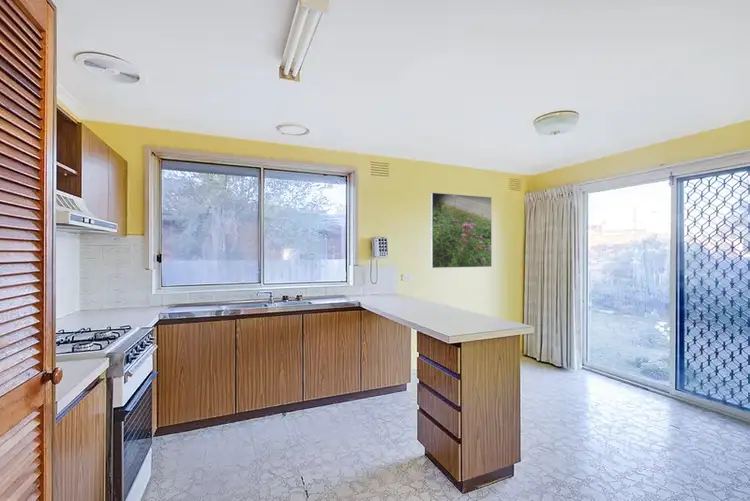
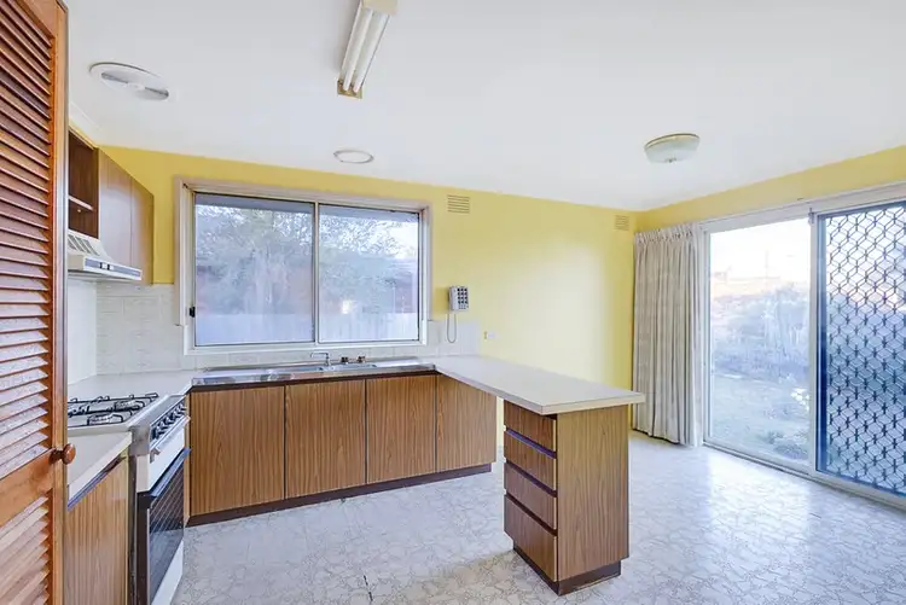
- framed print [430,192,493,269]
